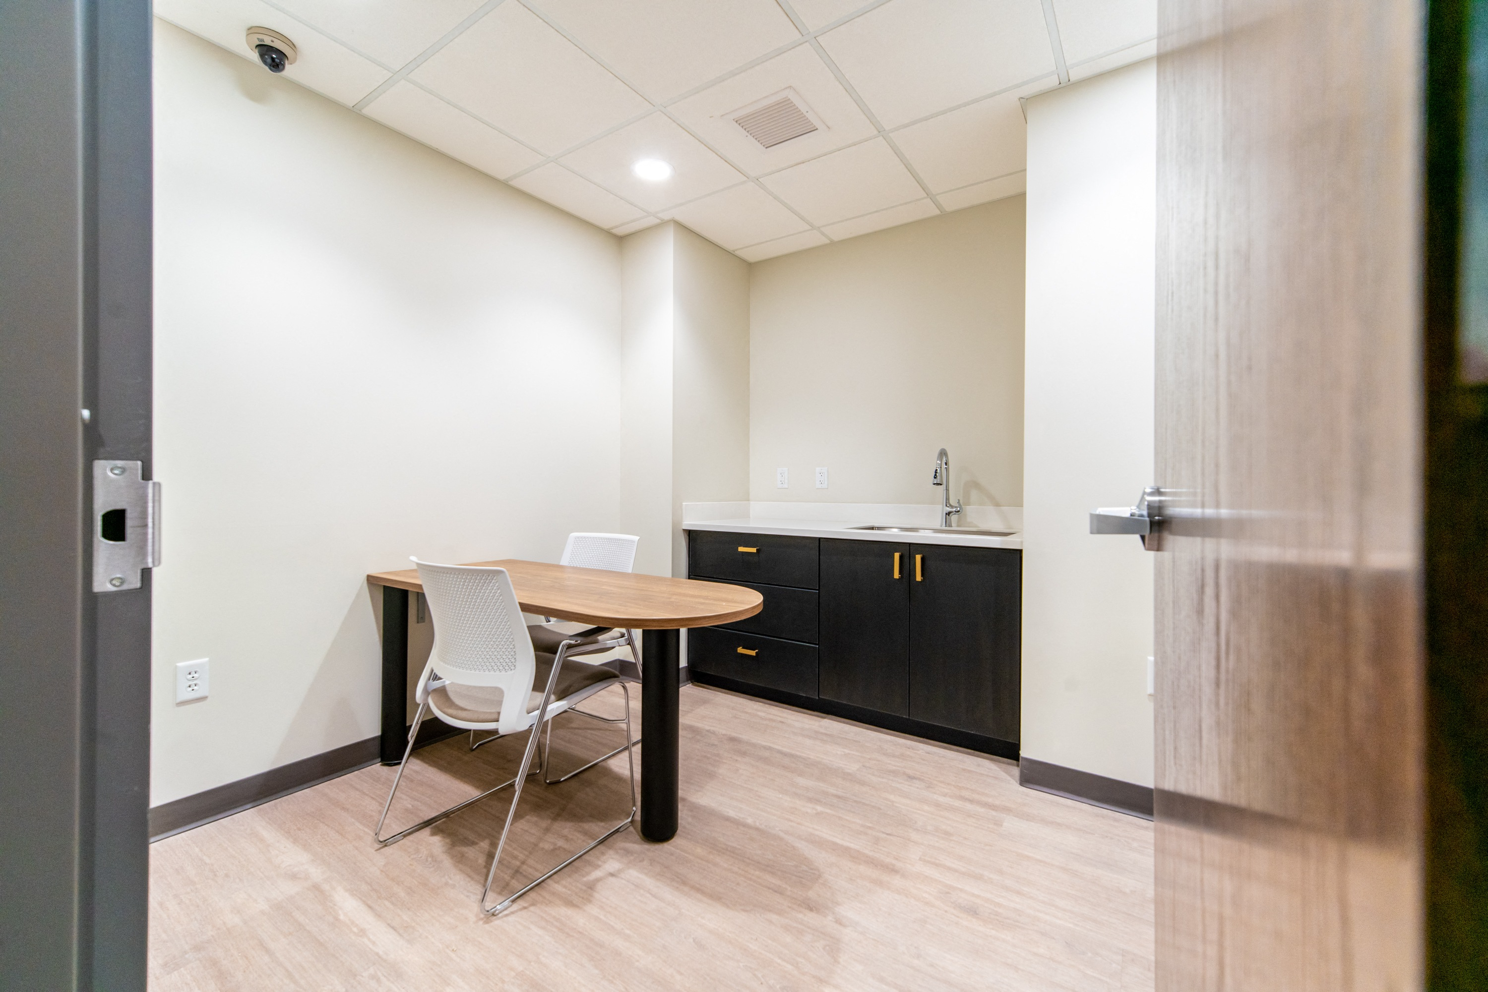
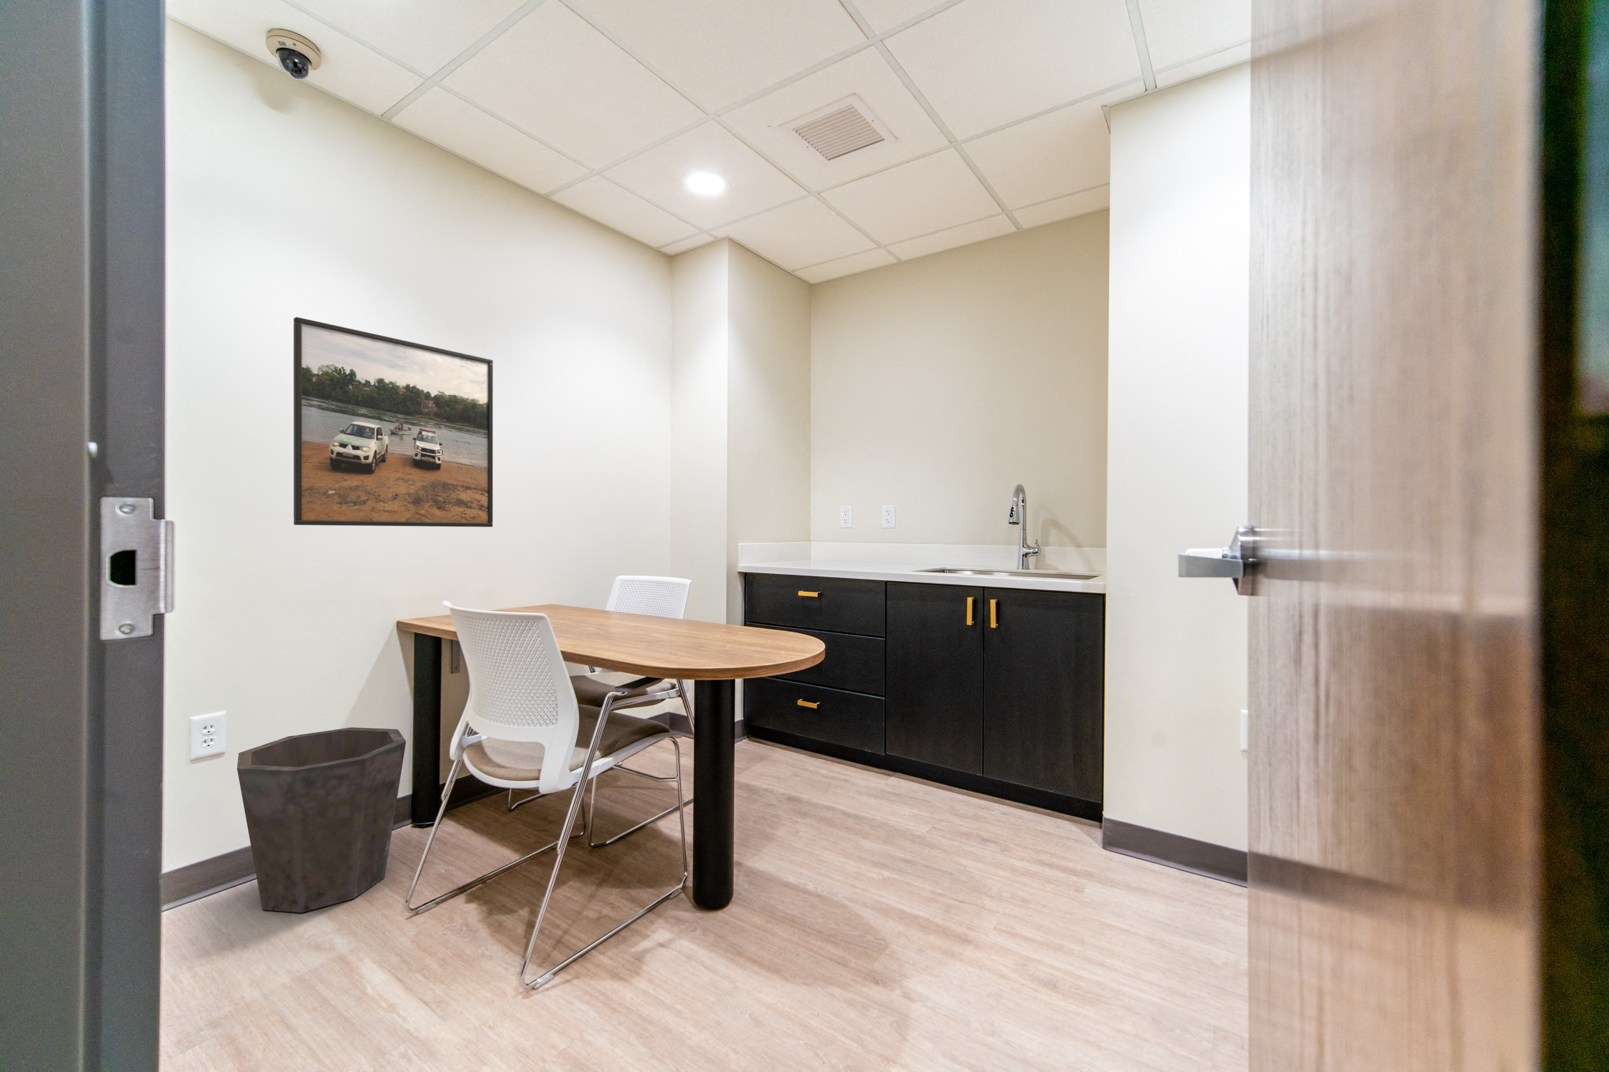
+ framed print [293,317,493,528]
+ waste bin [237,727,407,913]
